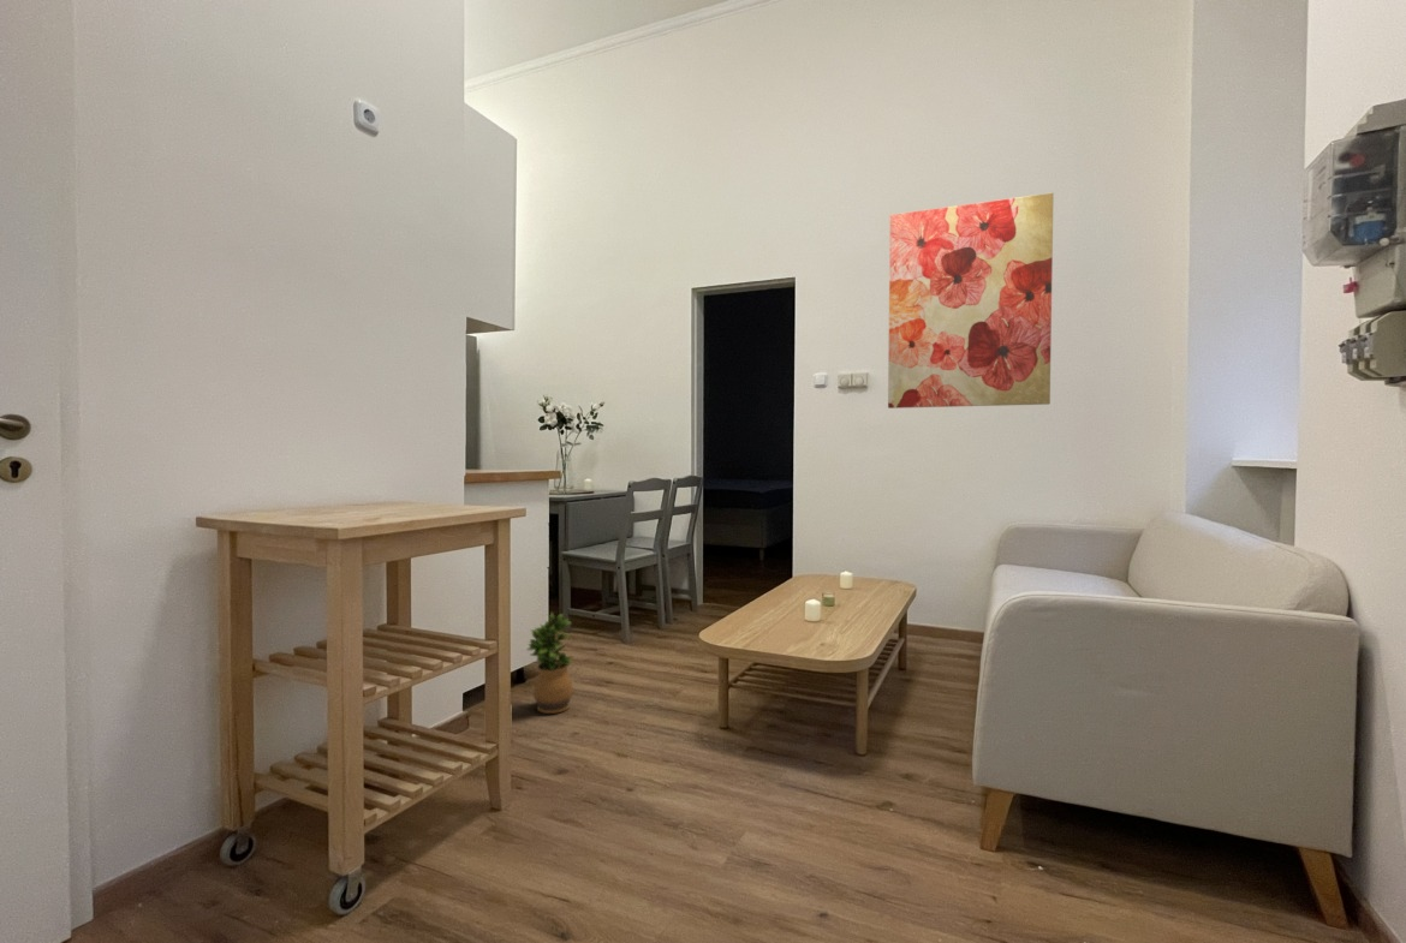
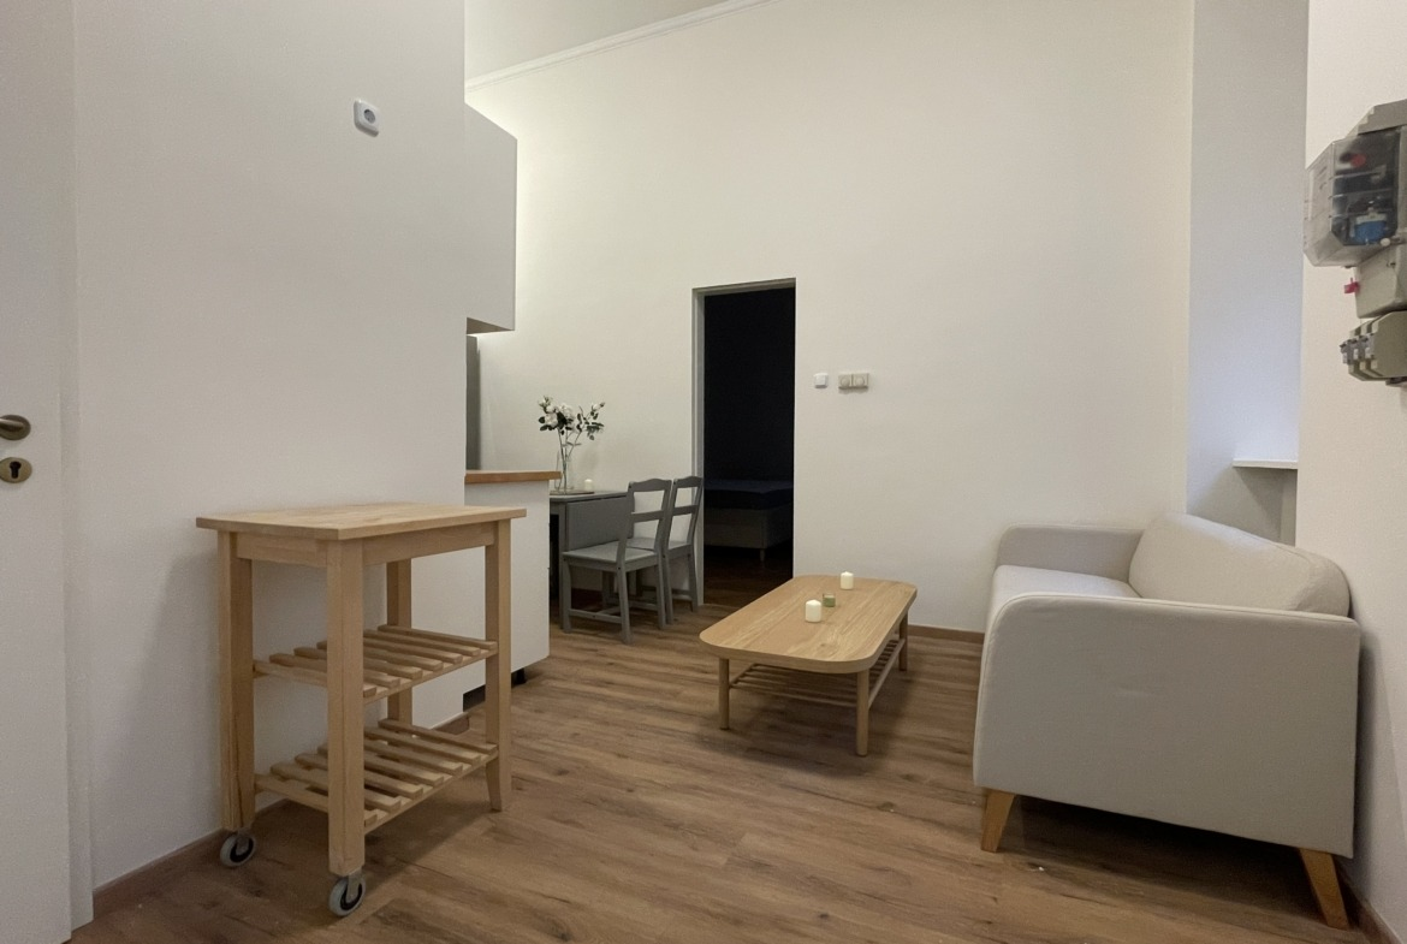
- wall art [887,192,1055,410]
- potted plant [525,610,576,715]
